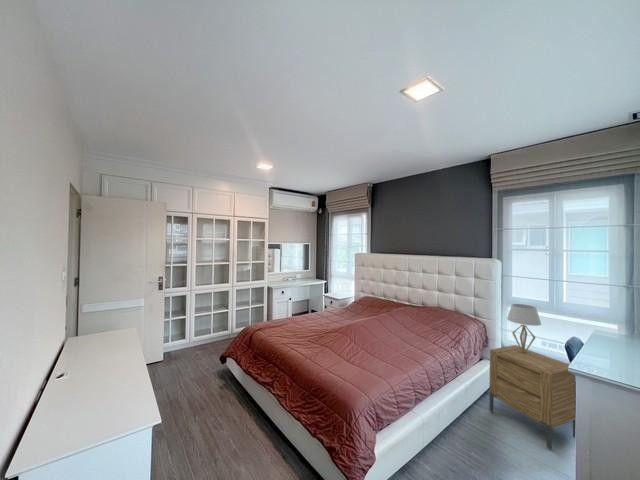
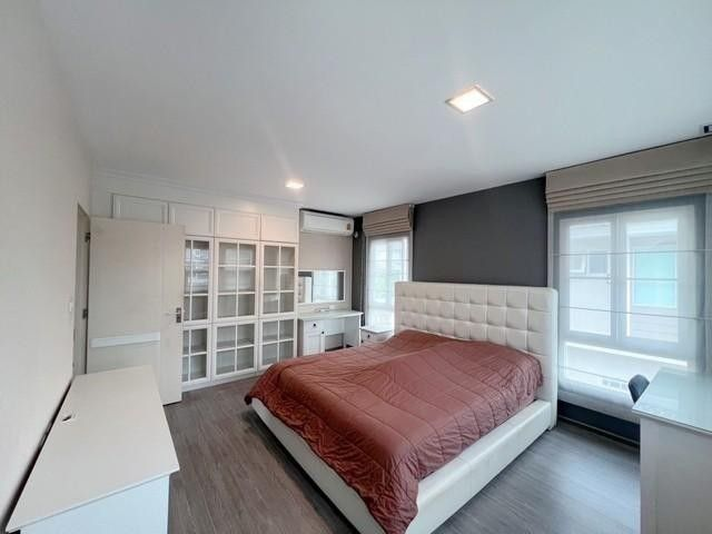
- table lamp [506,303,542,353]
- nightstand [488,344,576,451]
